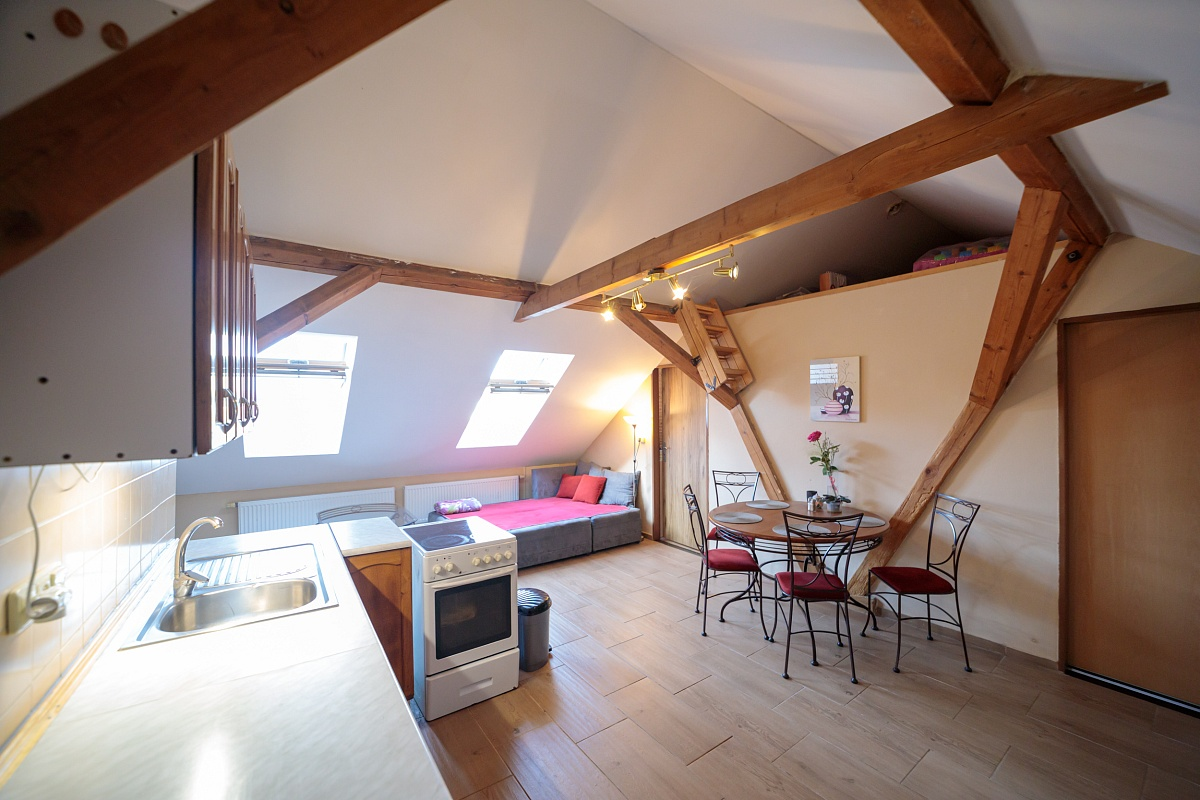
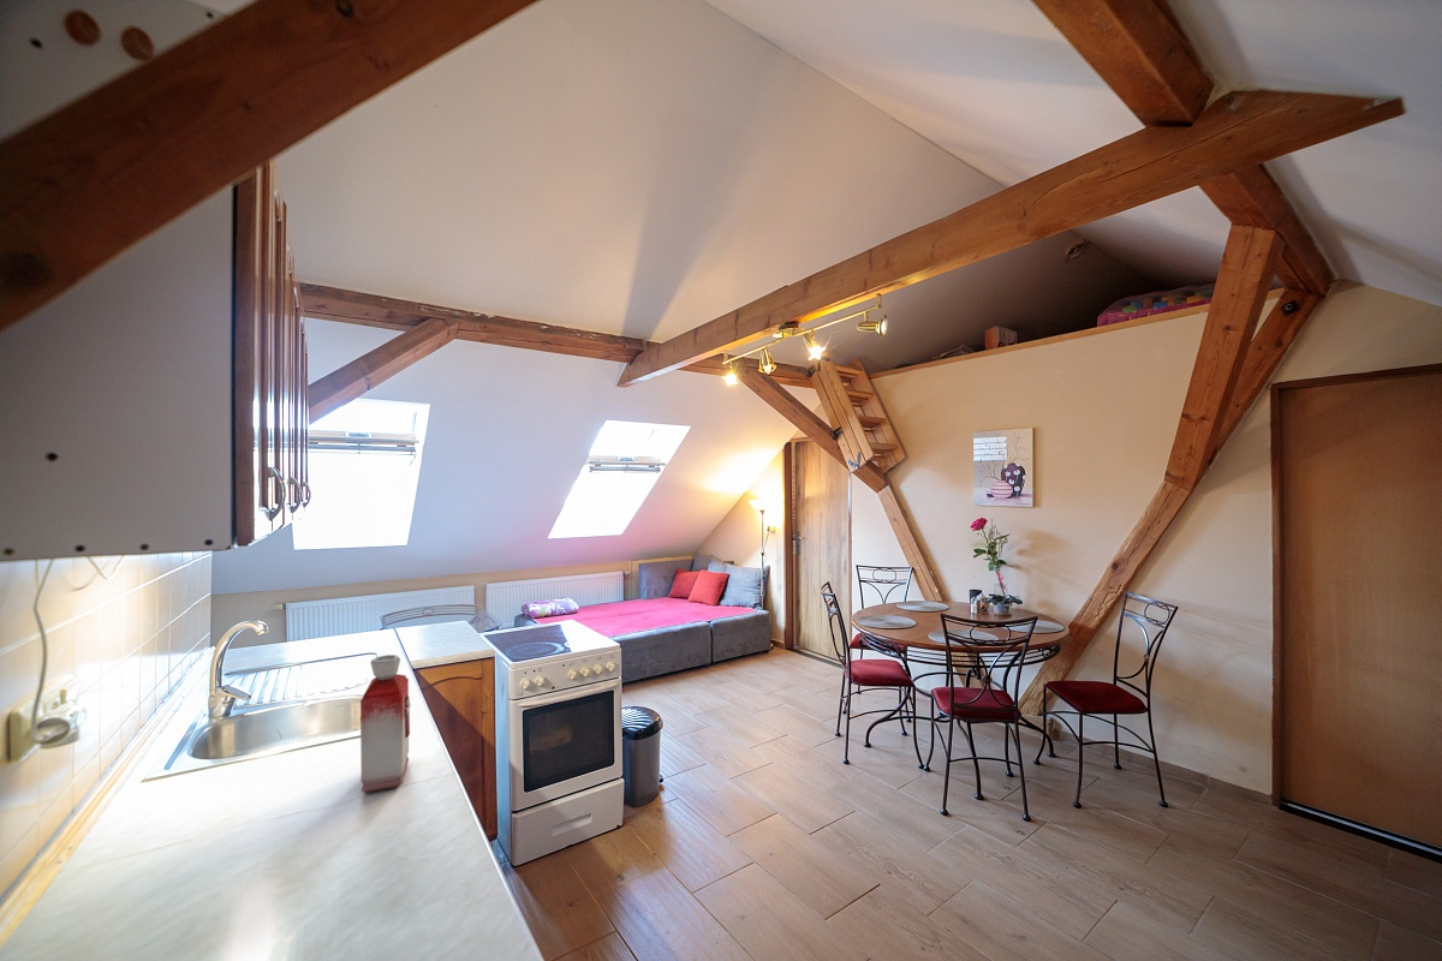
+ bottle [359,653,411,794]
